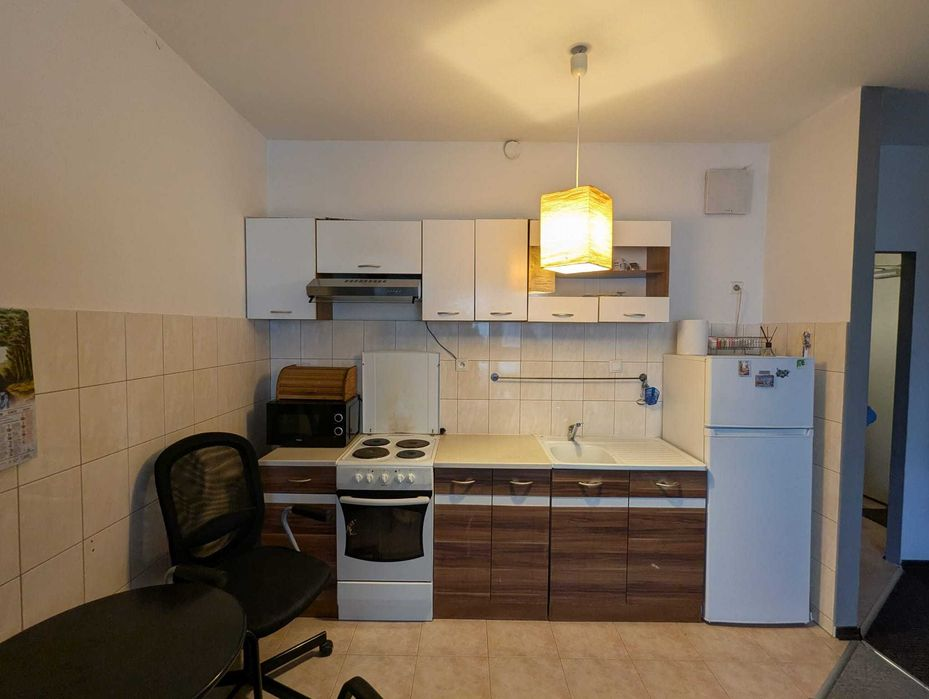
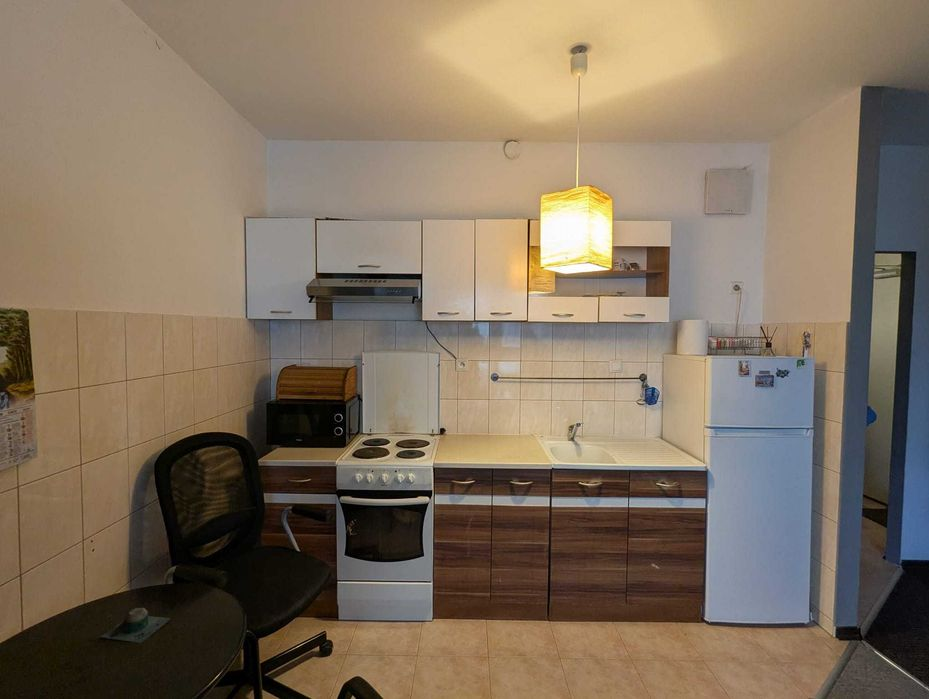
+ mug [99,607,171,644]
